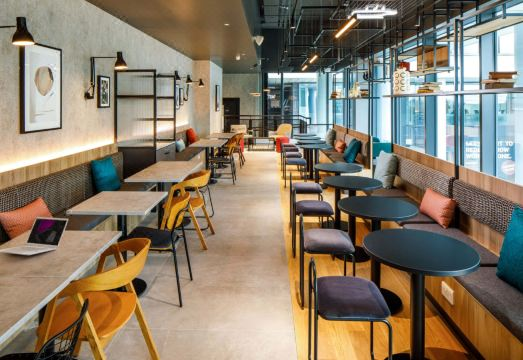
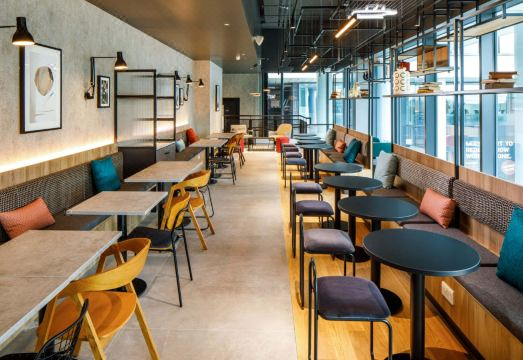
- laptop [0,216,69,256]
